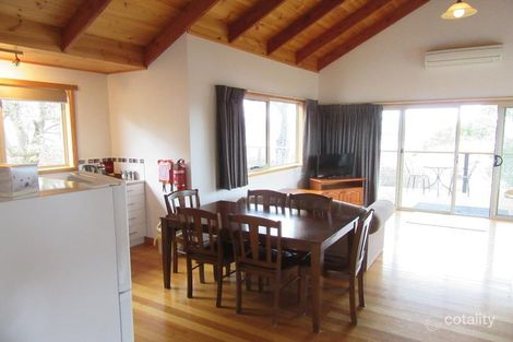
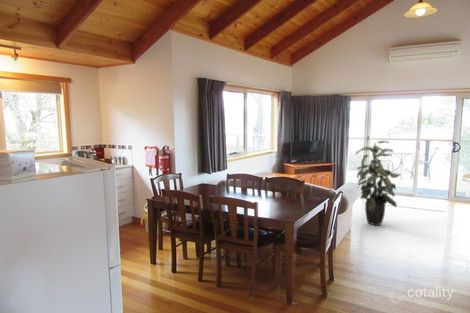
+ indoor plant [355,140,402,227]
